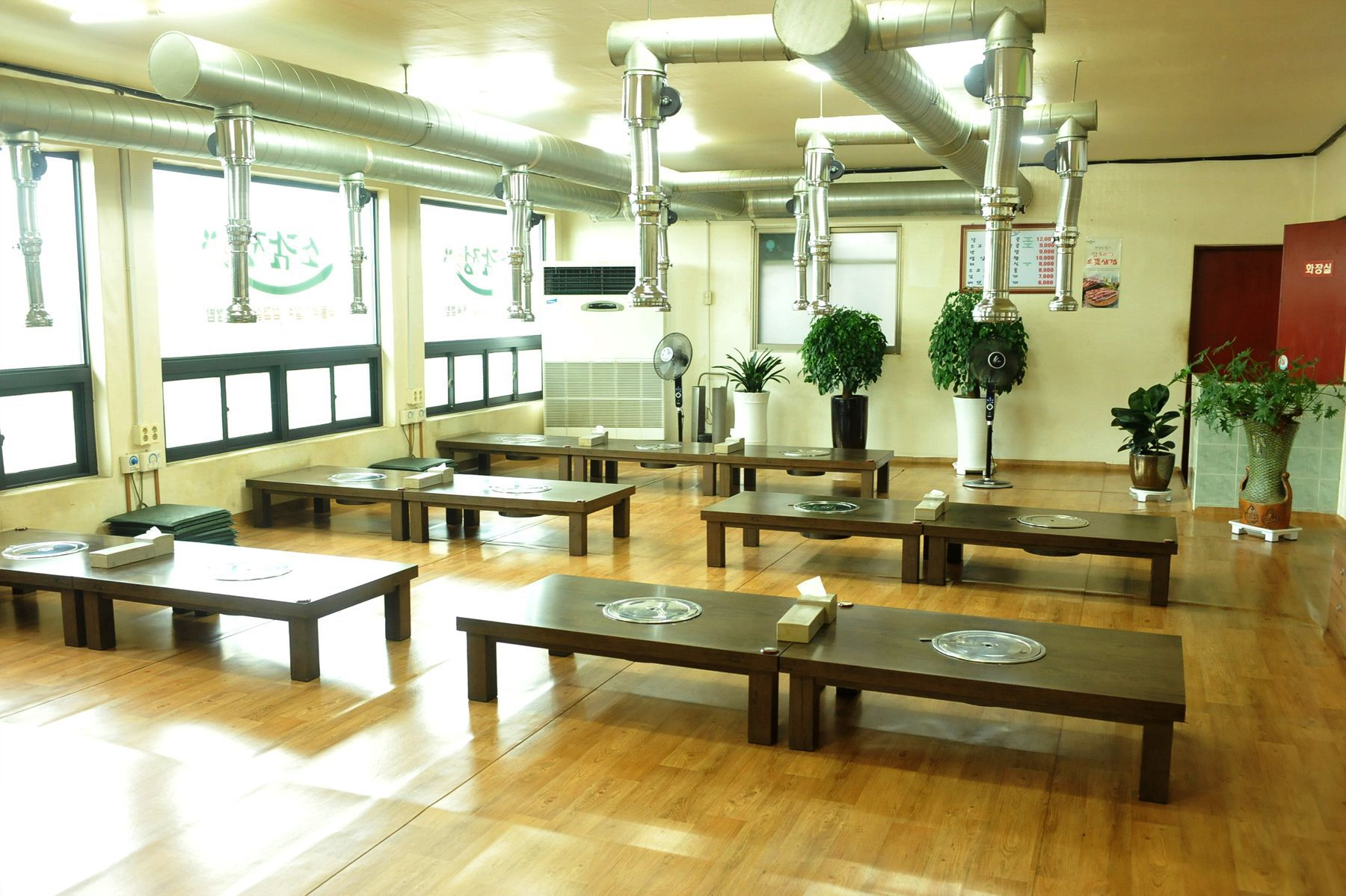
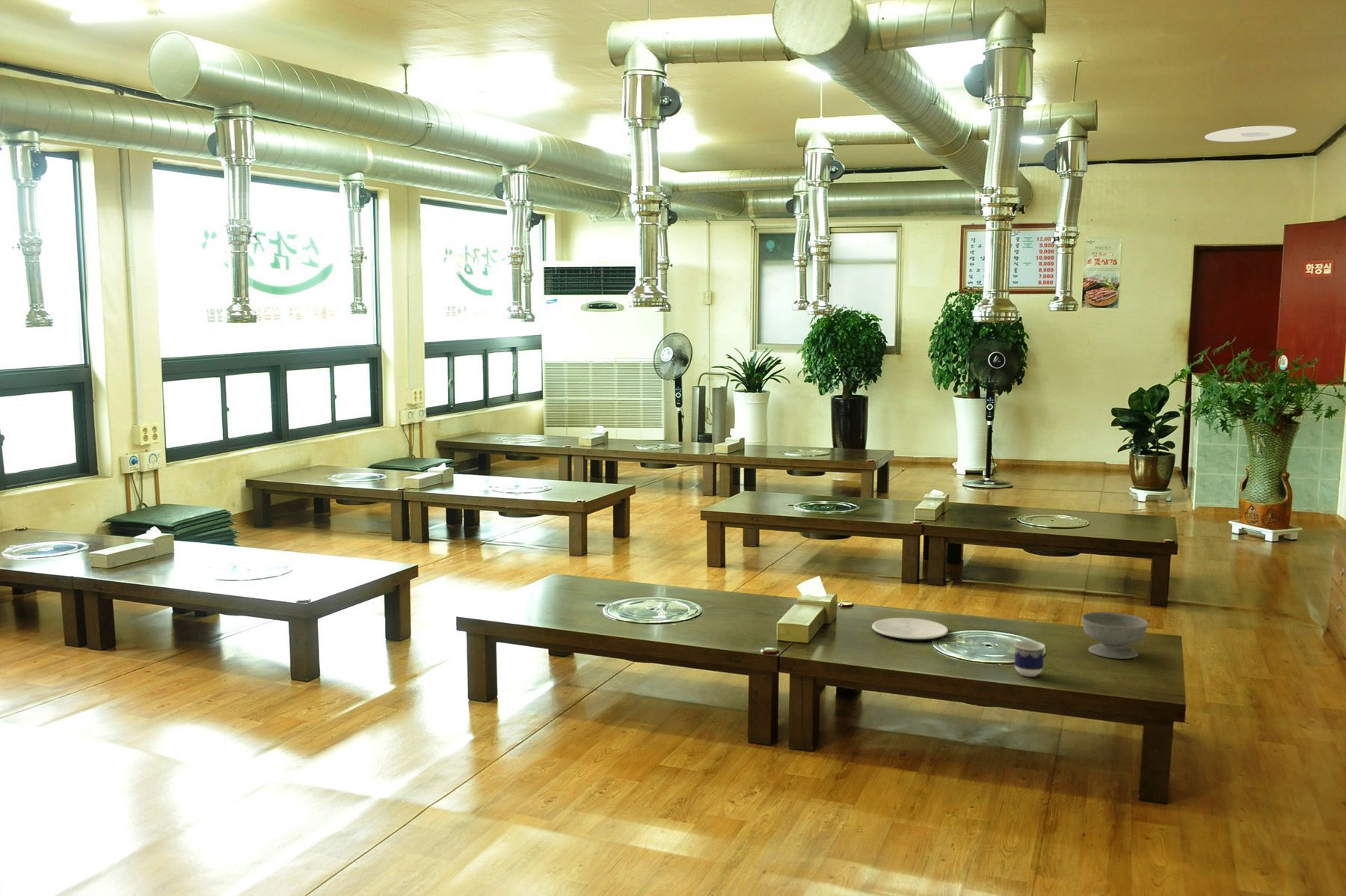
+ ceiling light [1204,124,1297,143]
+ bowl [1081,611,1149,660]
+ cup [1013,639,1045,678]
+ plate [871,617,949,640]
